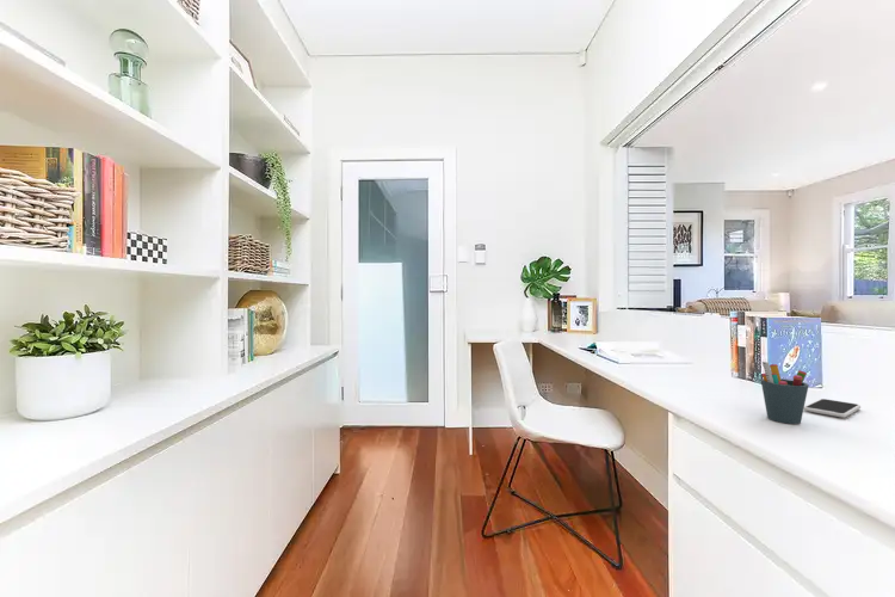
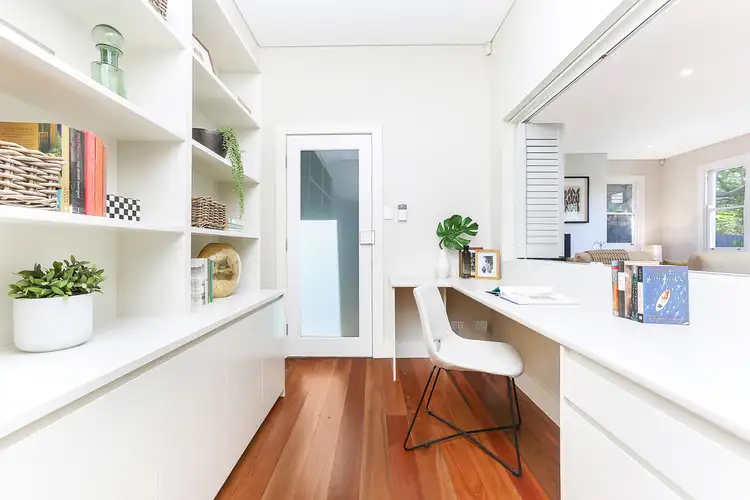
- pen holder [760,361,810,425]
- smartphone [803,398,862,419]
